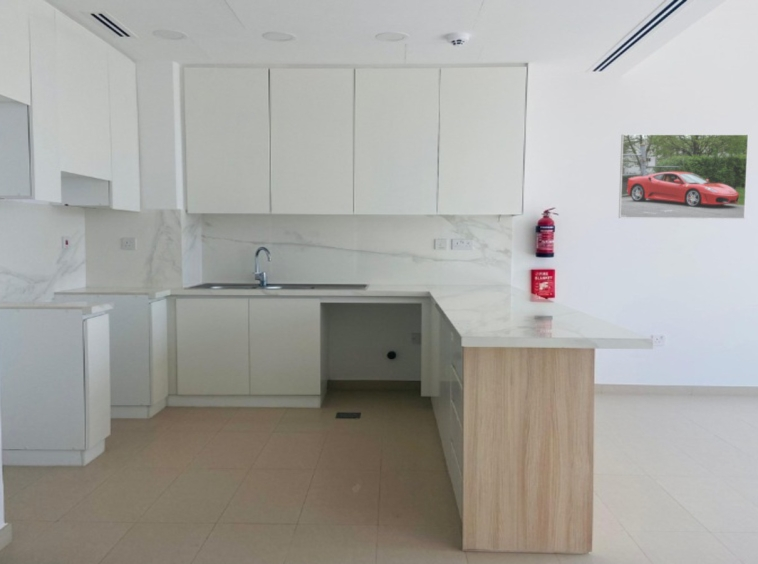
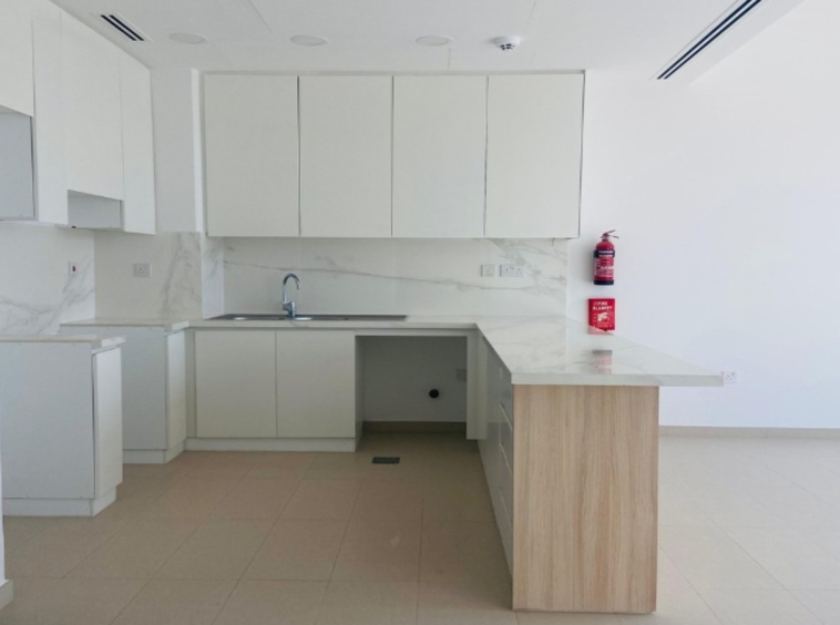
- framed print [618,133,749,220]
